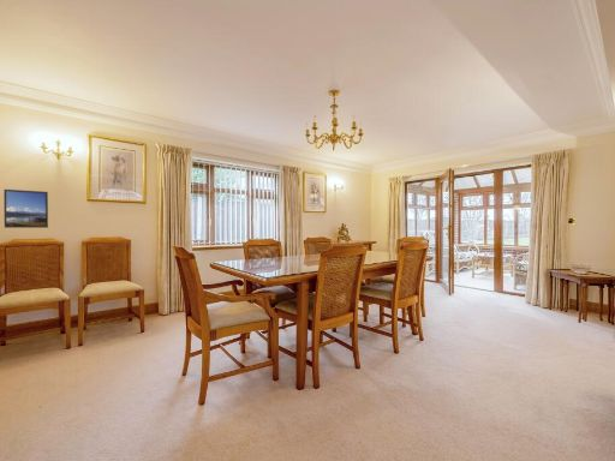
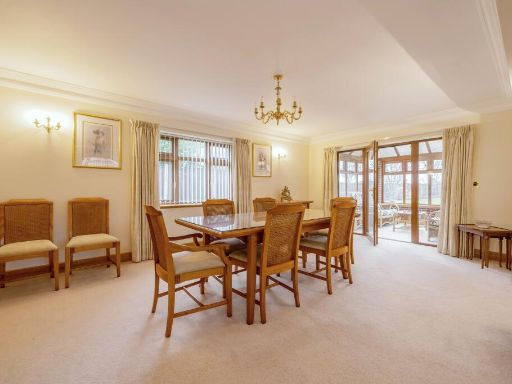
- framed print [2,188,49,229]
